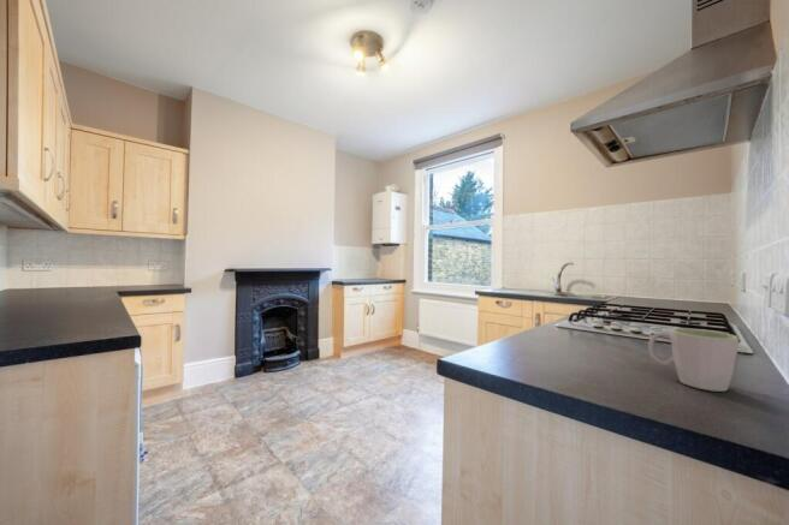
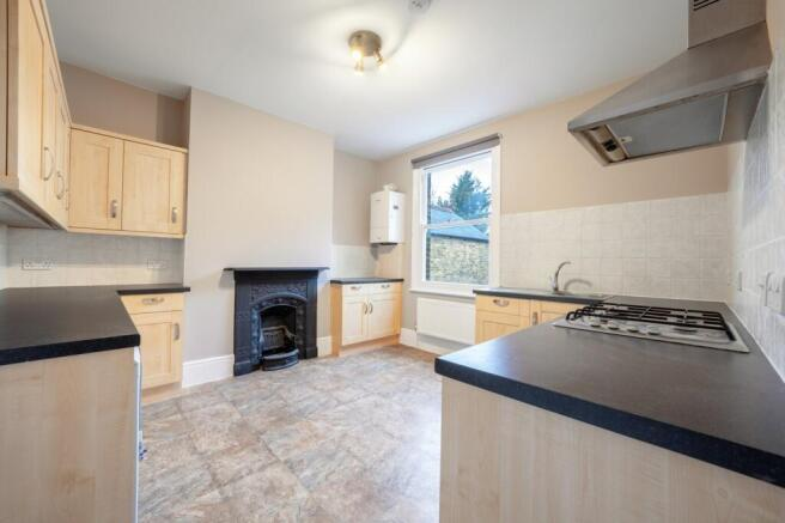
- mug [647,327,740,393]
